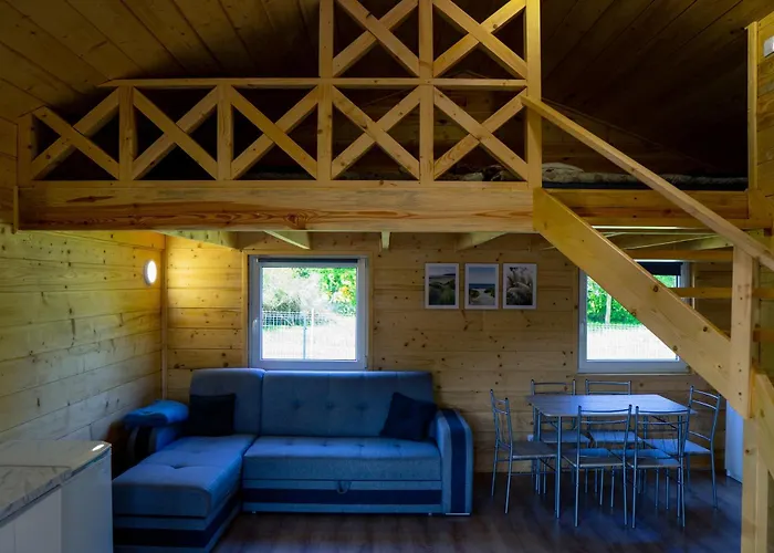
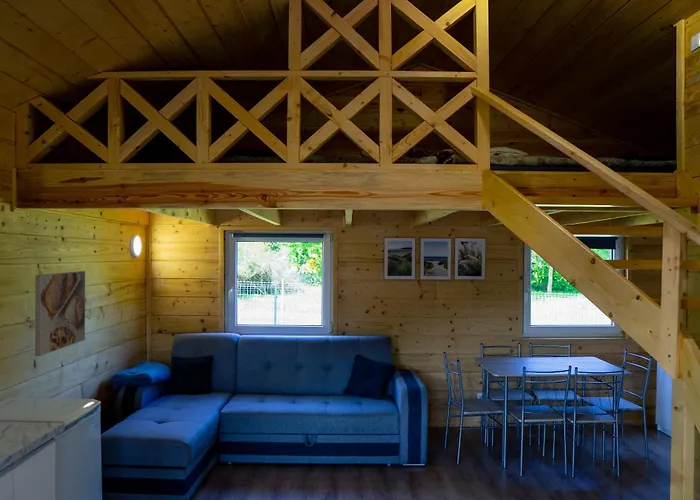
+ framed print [34,270,86,357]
